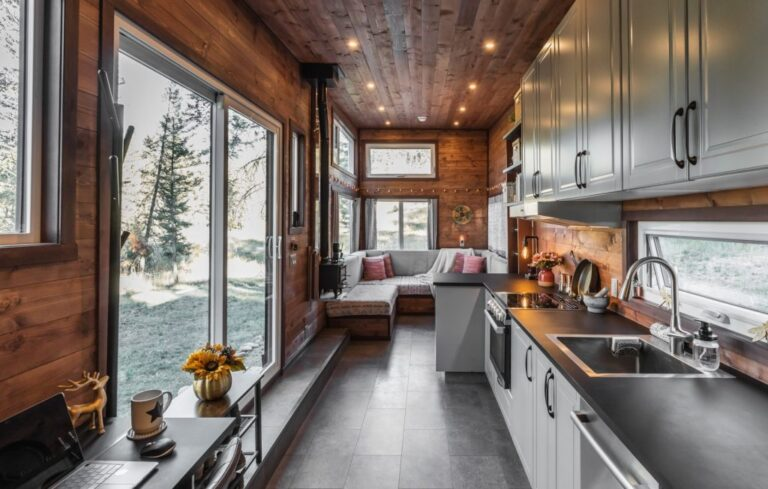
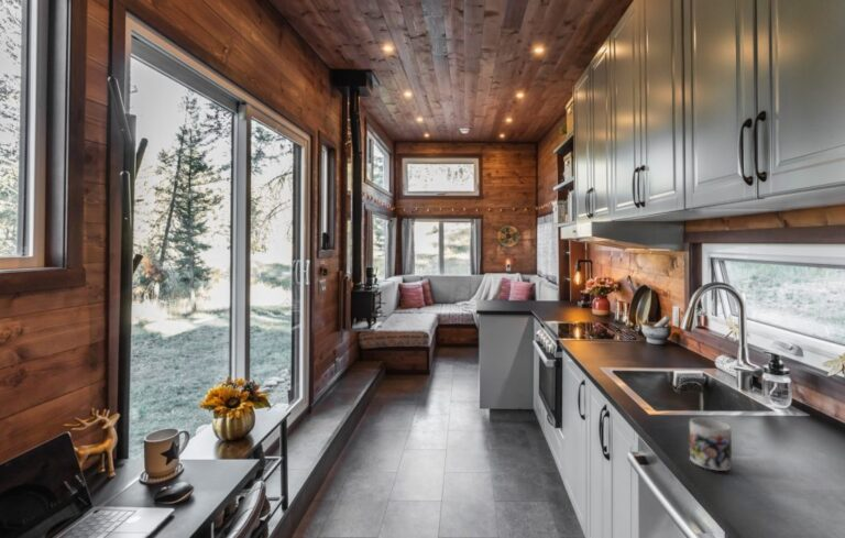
+ mug [689,417,733,472]
